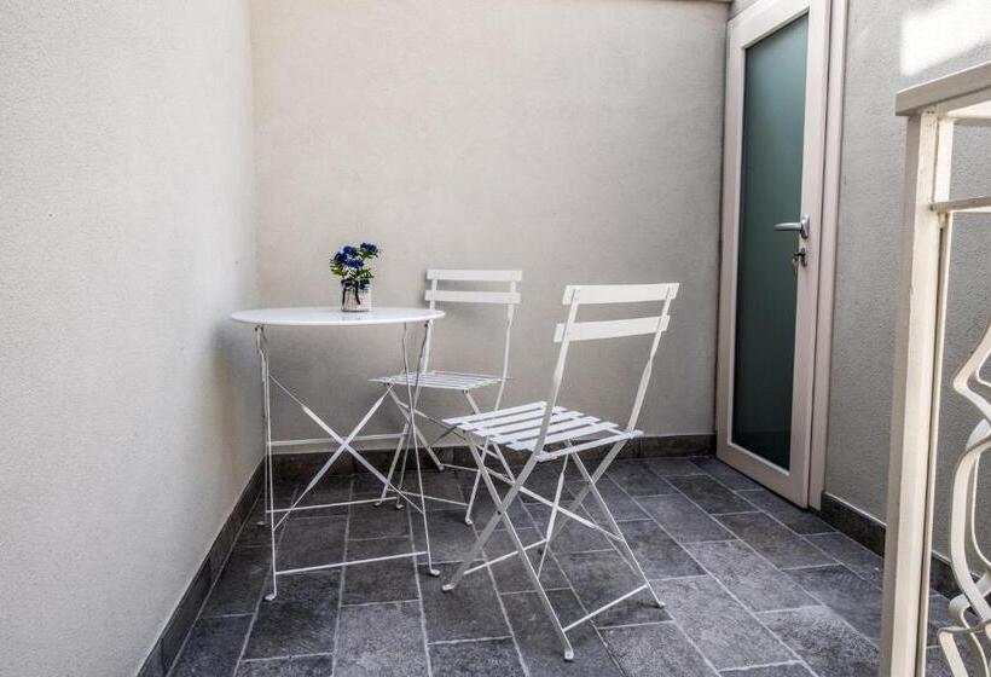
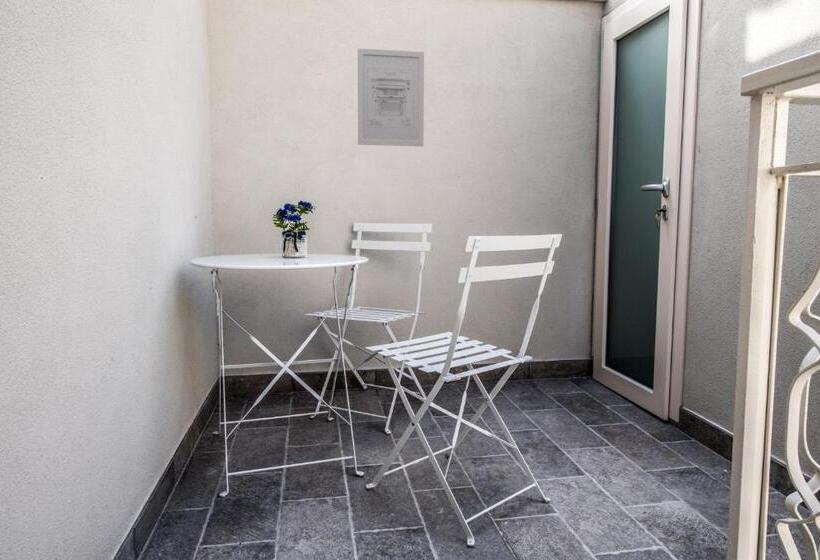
+ wall art [357,48,425,147]
